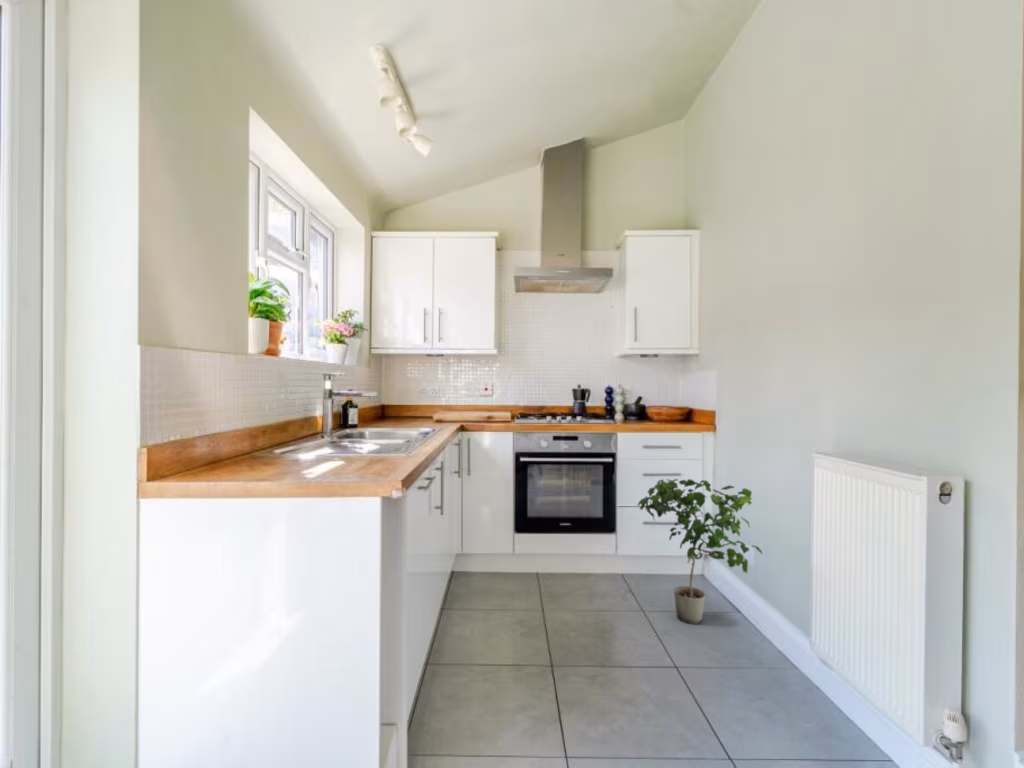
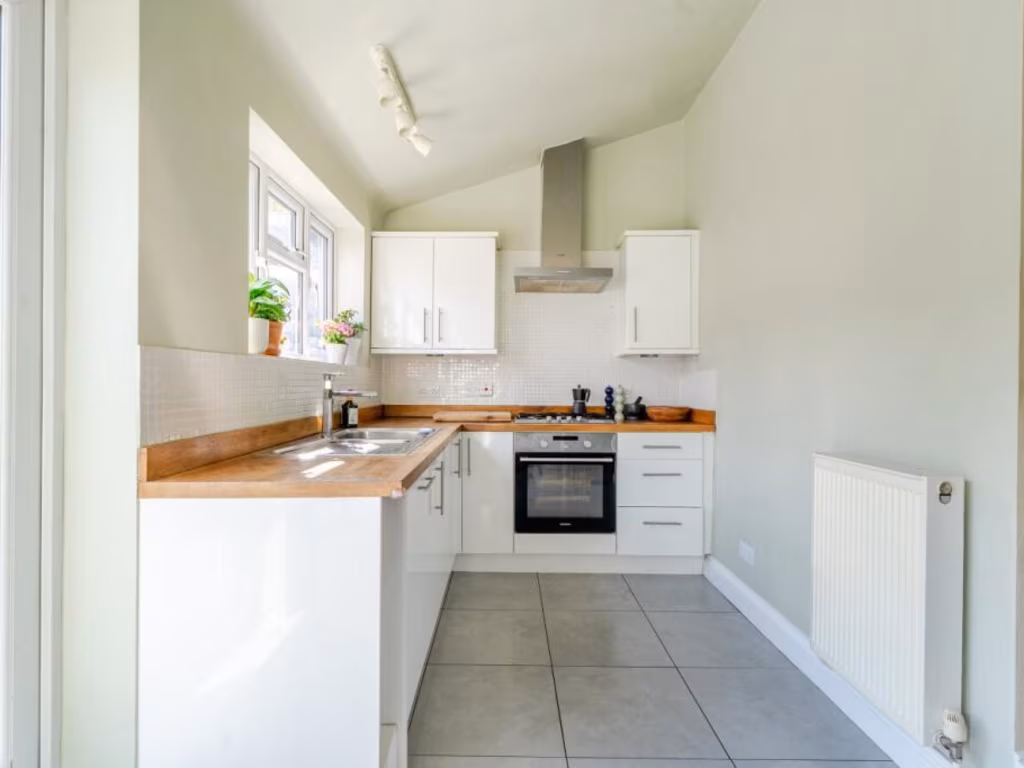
- potted plant [637,478,763,625]
